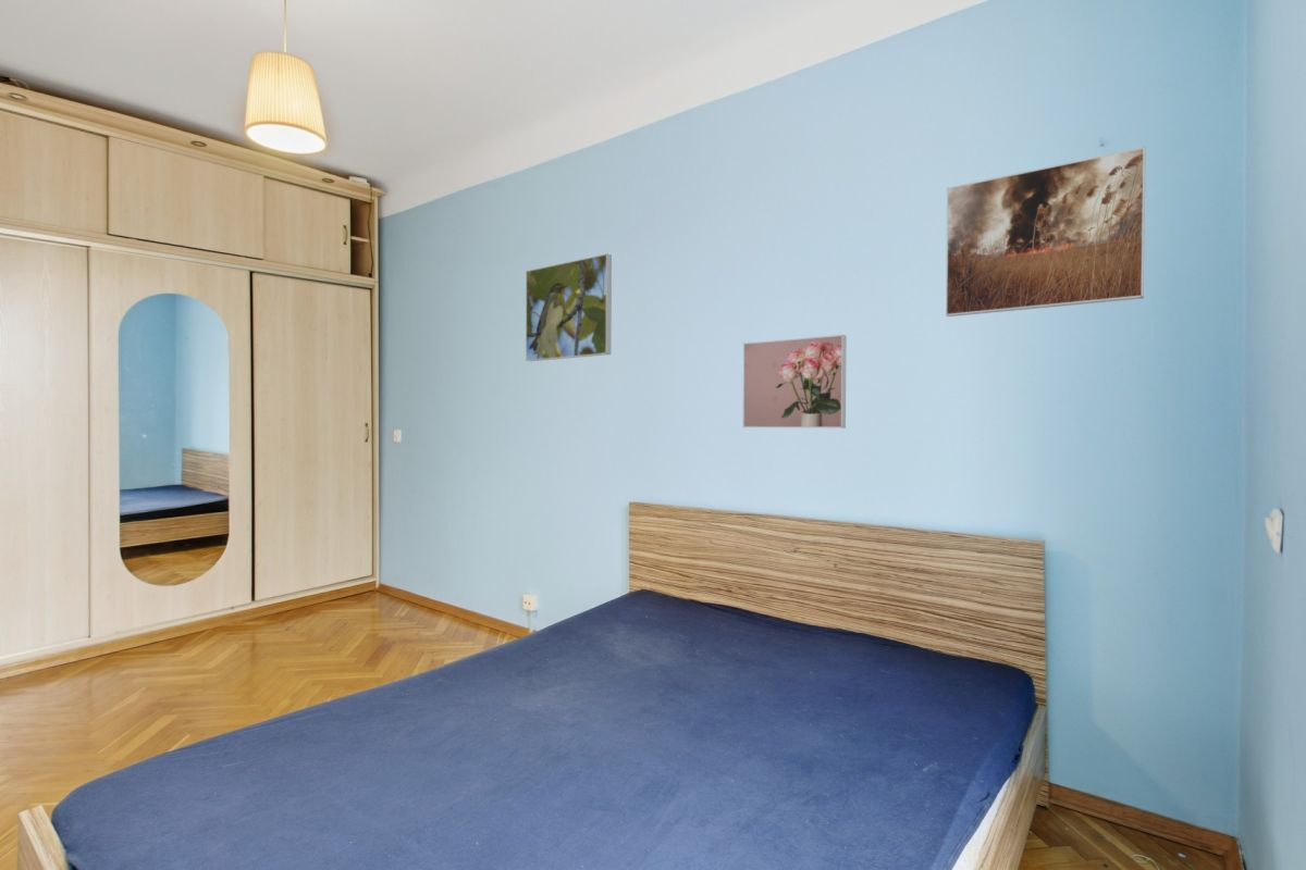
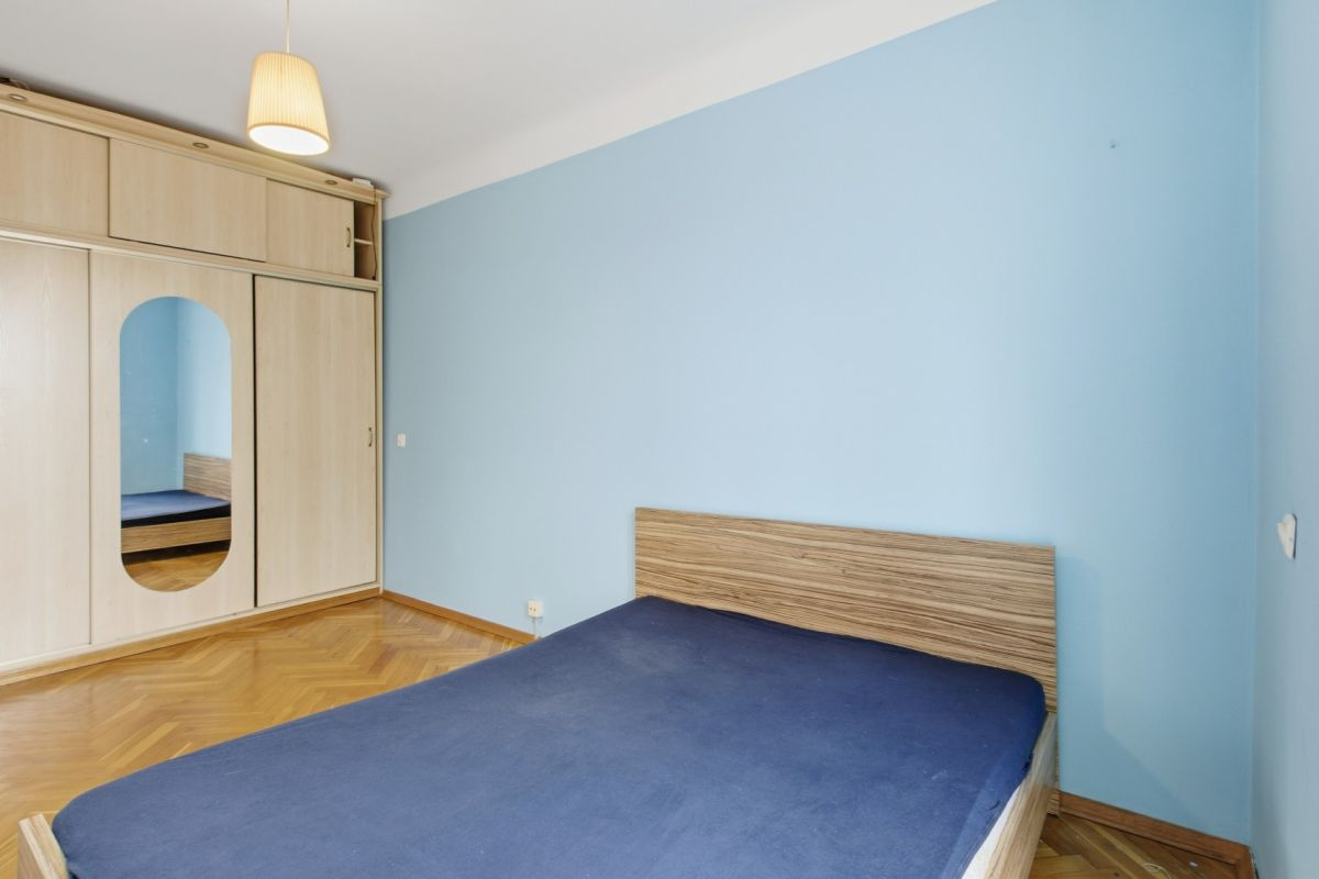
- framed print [525,252,613,362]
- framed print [945,146,1146,318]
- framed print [742,334,848,430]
